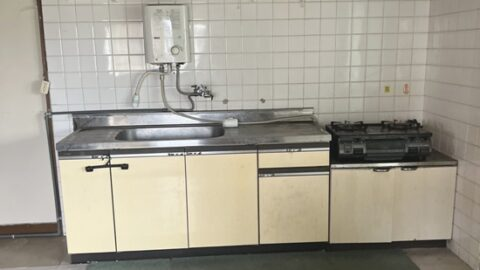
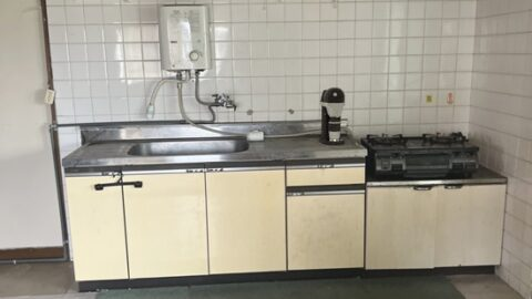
+ coffee maker [318,86,346,146]
